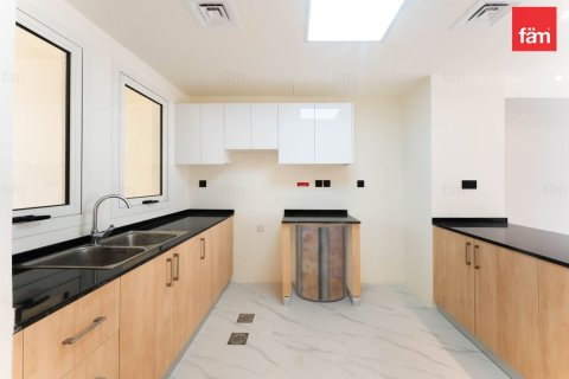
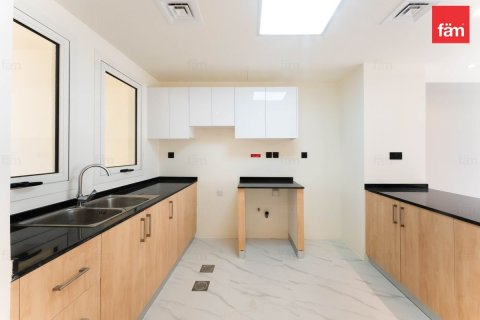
- trash can [294,223,349,303]
